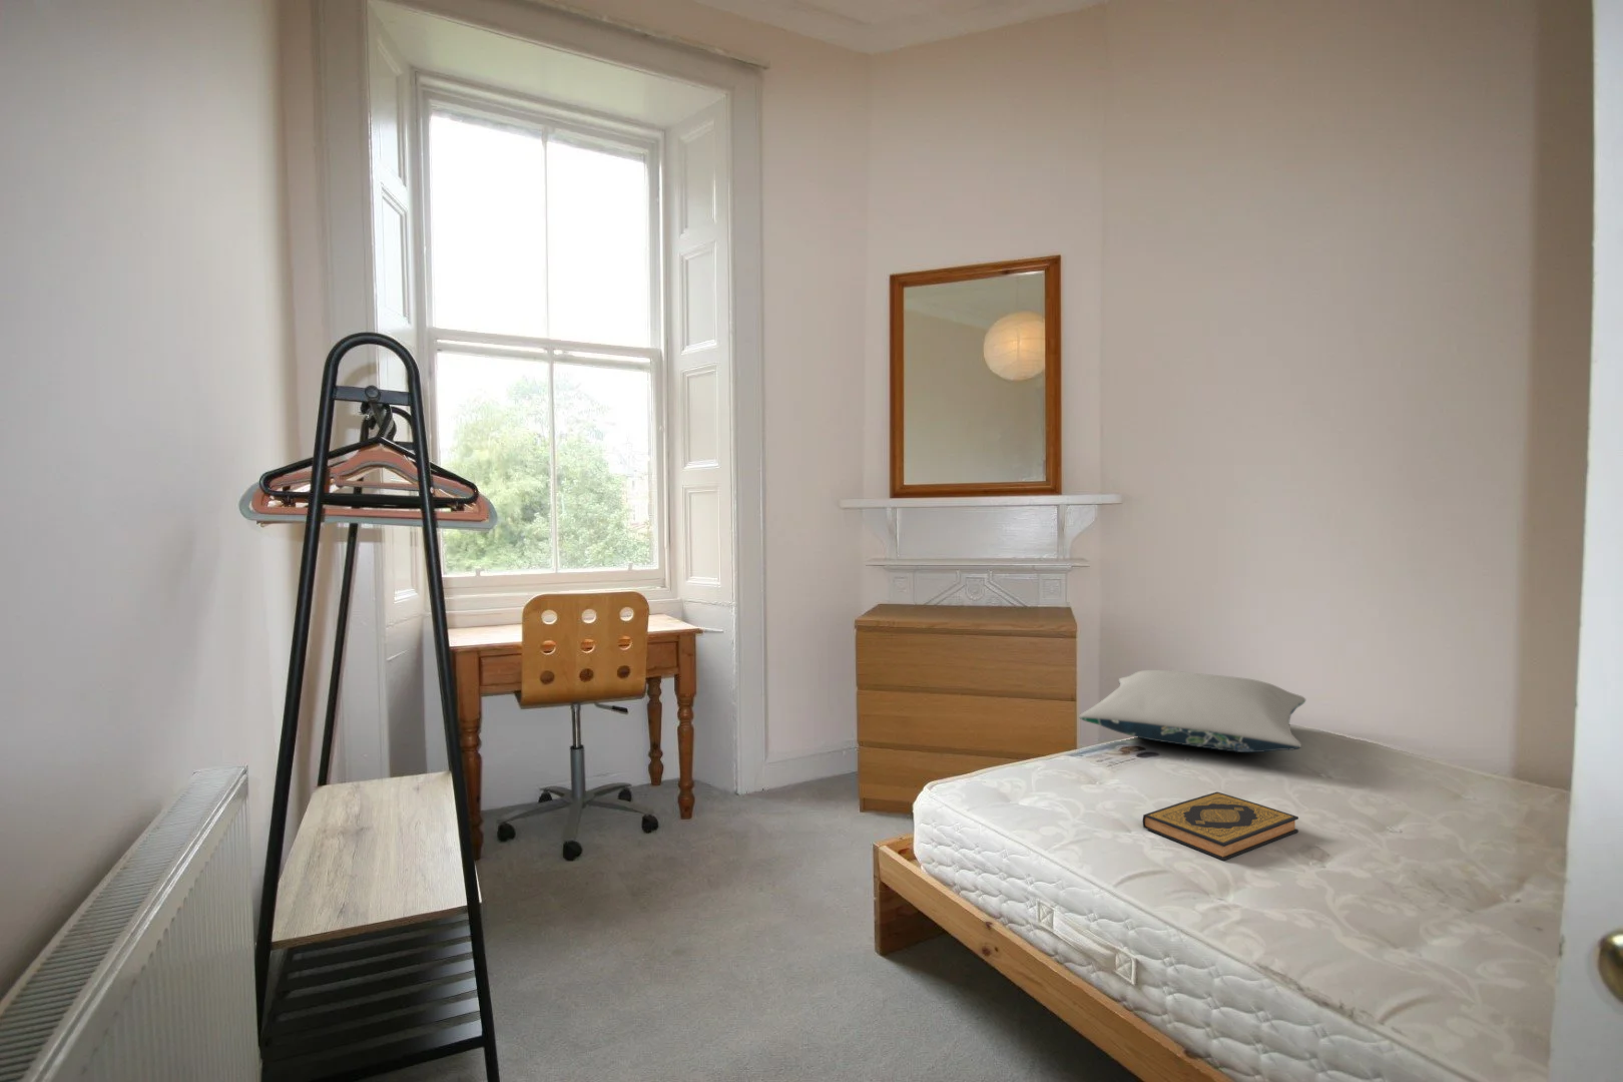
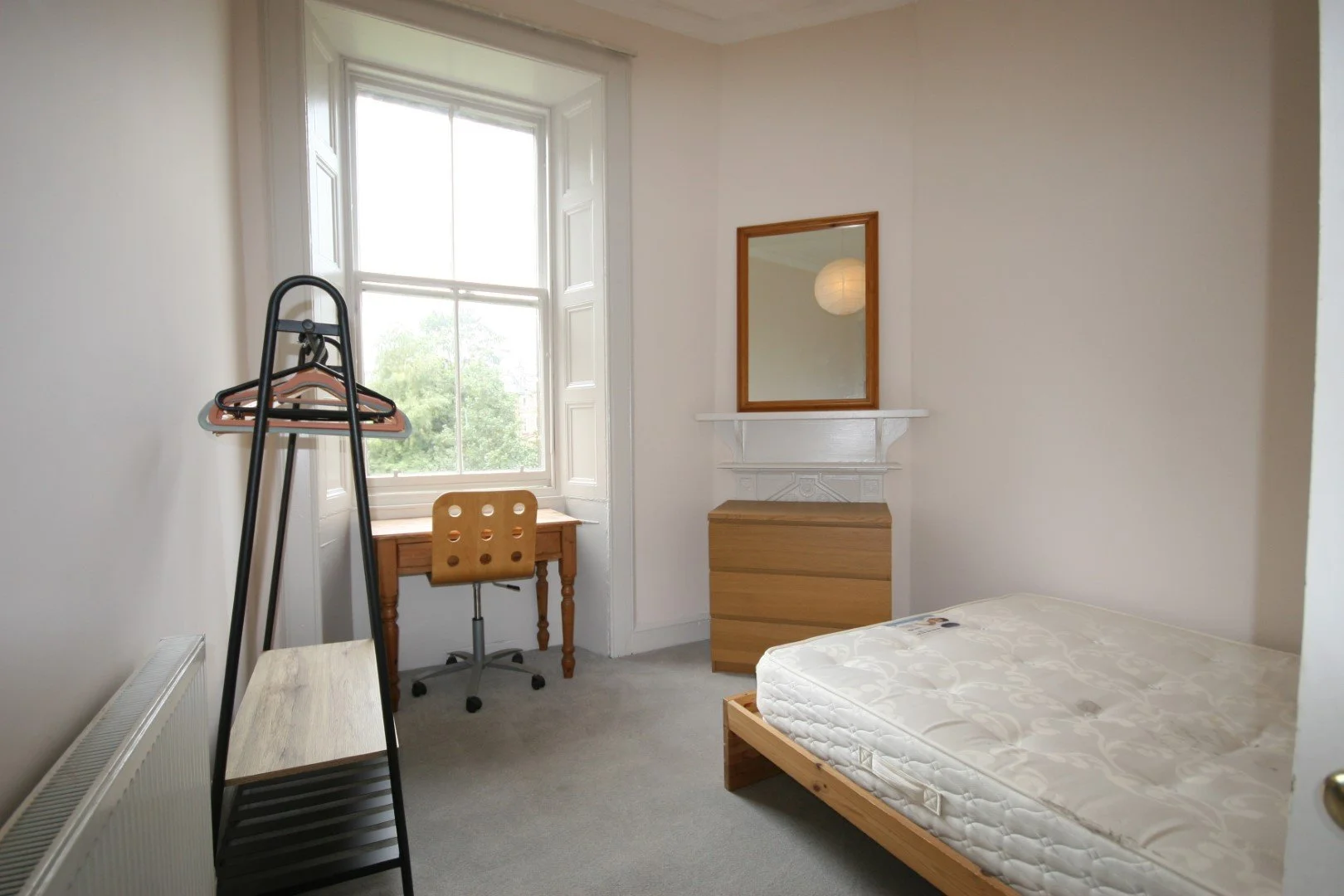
- hardback book [1142,791,1299,861]
- pillow [1080,669,1307,754]
